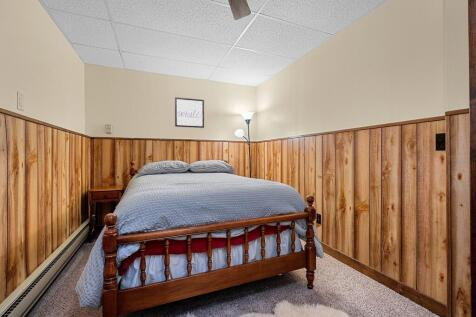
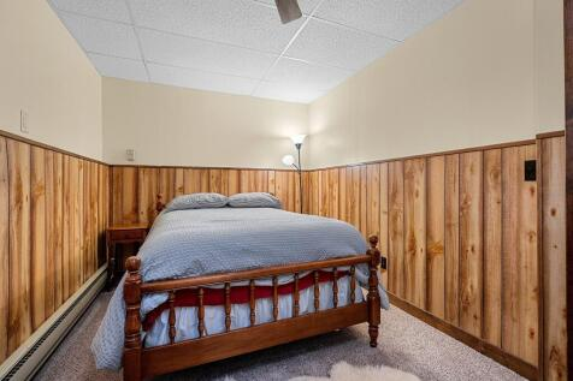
- wall art [174,96,205,129]
